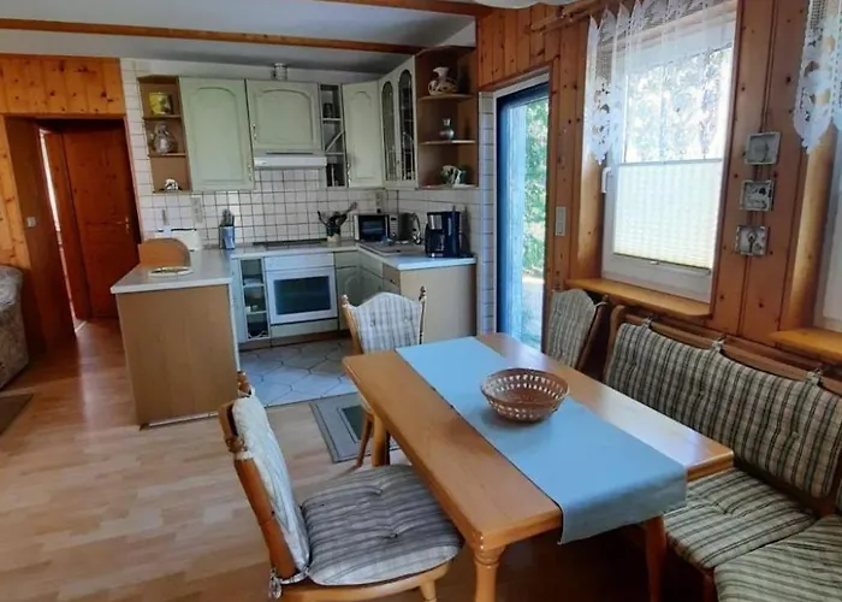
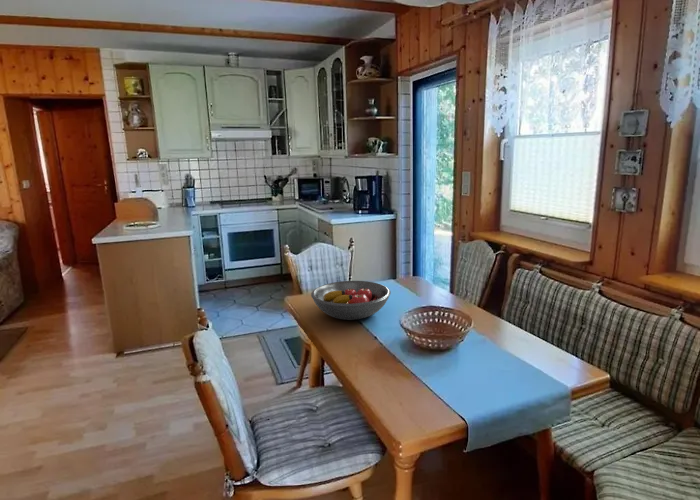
+ fruit bowl [310,280,392,321]
